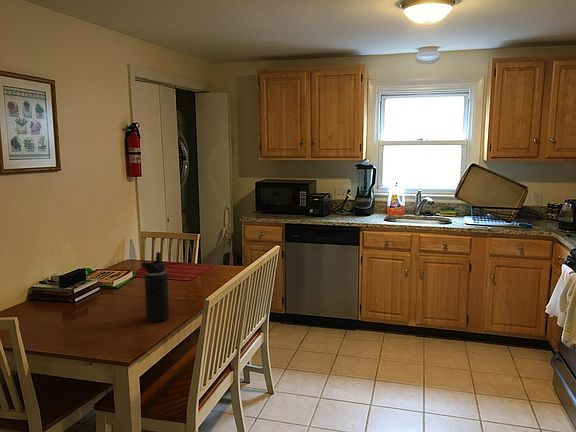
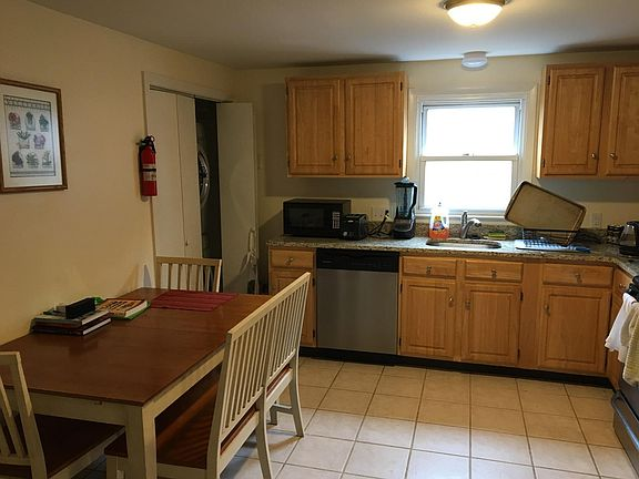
- water bottle [140,251,170,323]
